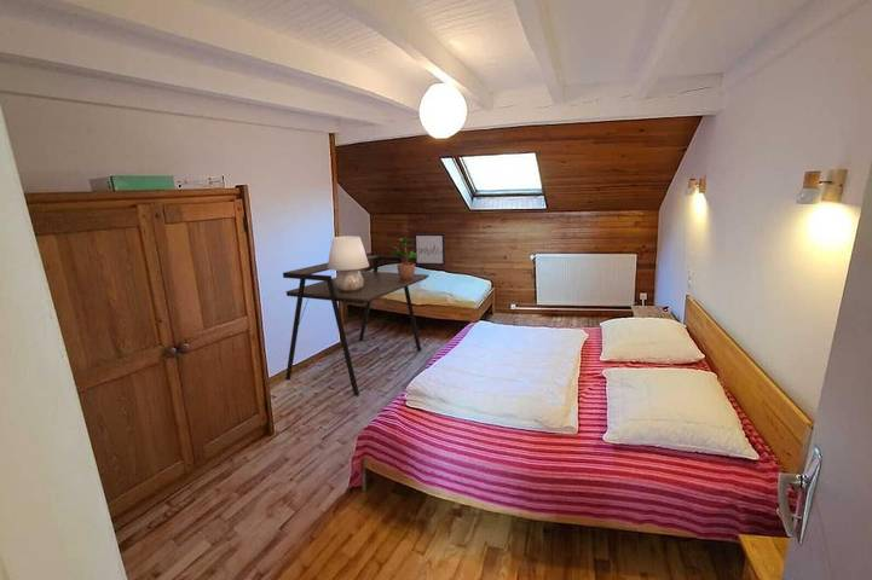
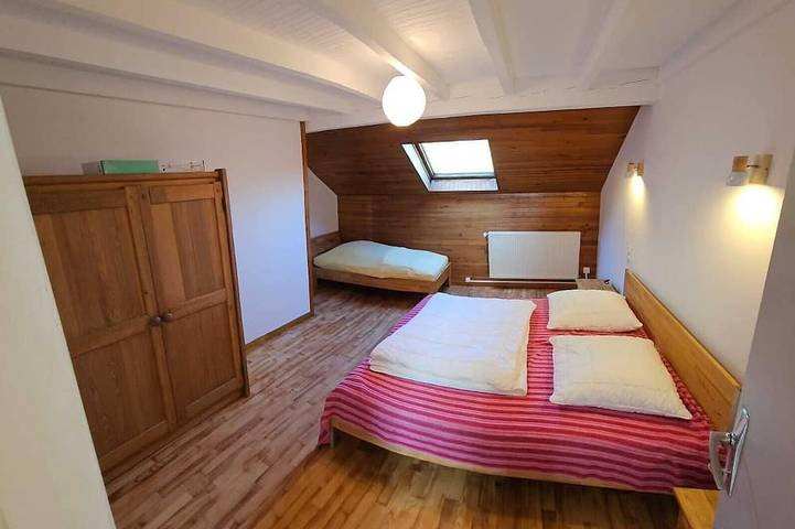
- wall art [414,232,446,267]
- table lamp [327,236,370,291]
- desk [282,254,431,396]
- potted plant [389,237,418,279]
